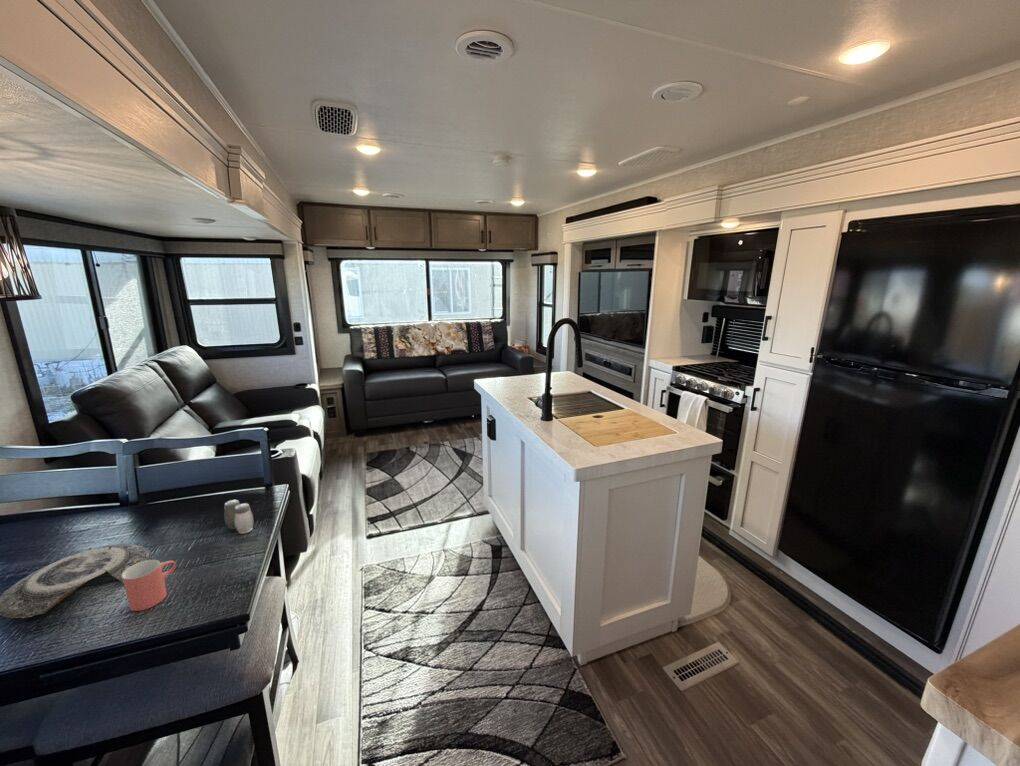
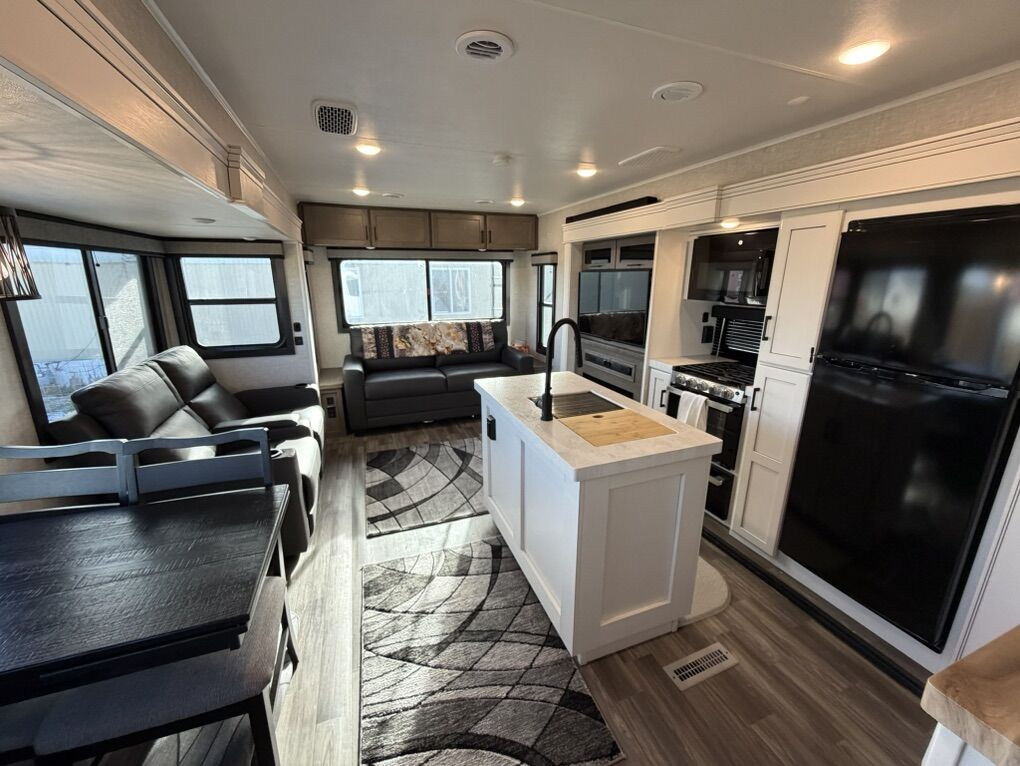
- salt and pepper shaker [223,499,255,534]
- cup [122,559,177,612]
- plate [0,543,152,619]
